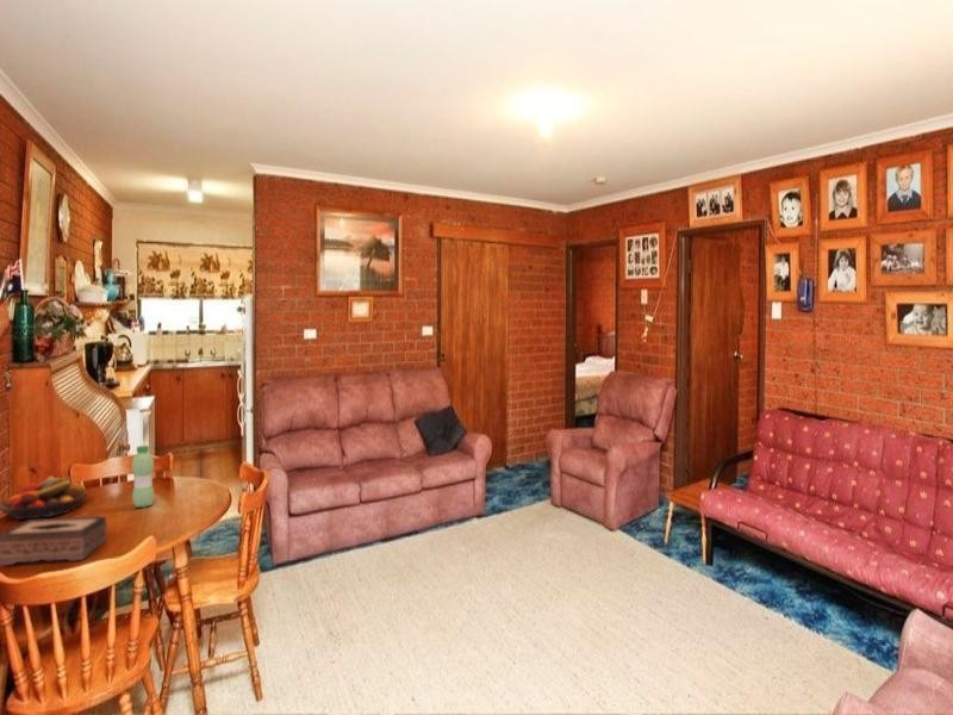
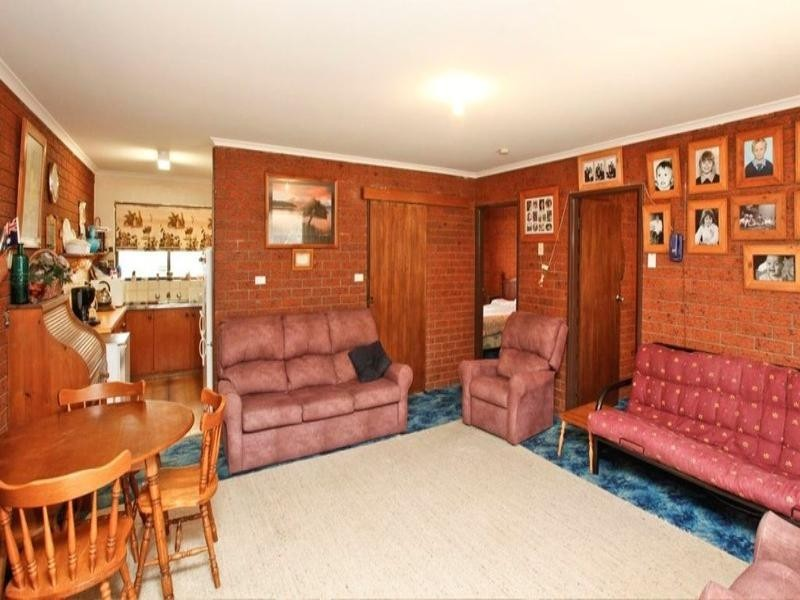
- fruit bowl [0,474,88,521]
- water bottle [131,444,155,509]
- tissue box [0,515,108,566]
